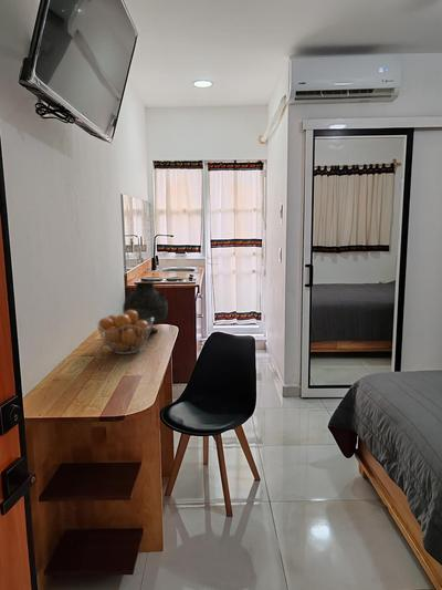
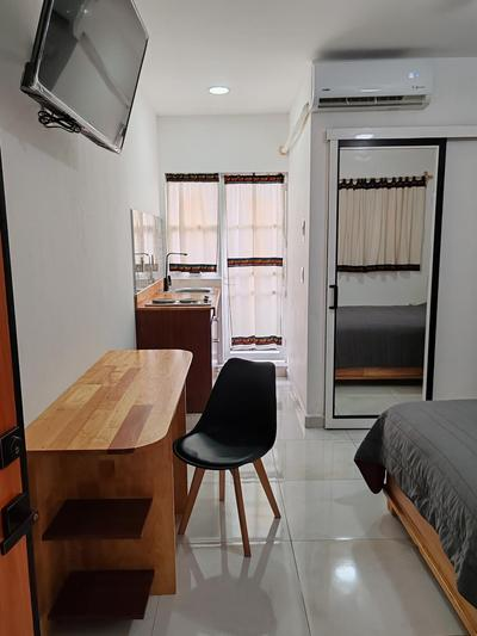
- vase [122,281,169,334]
- fruit basket [96,310,152,355]
